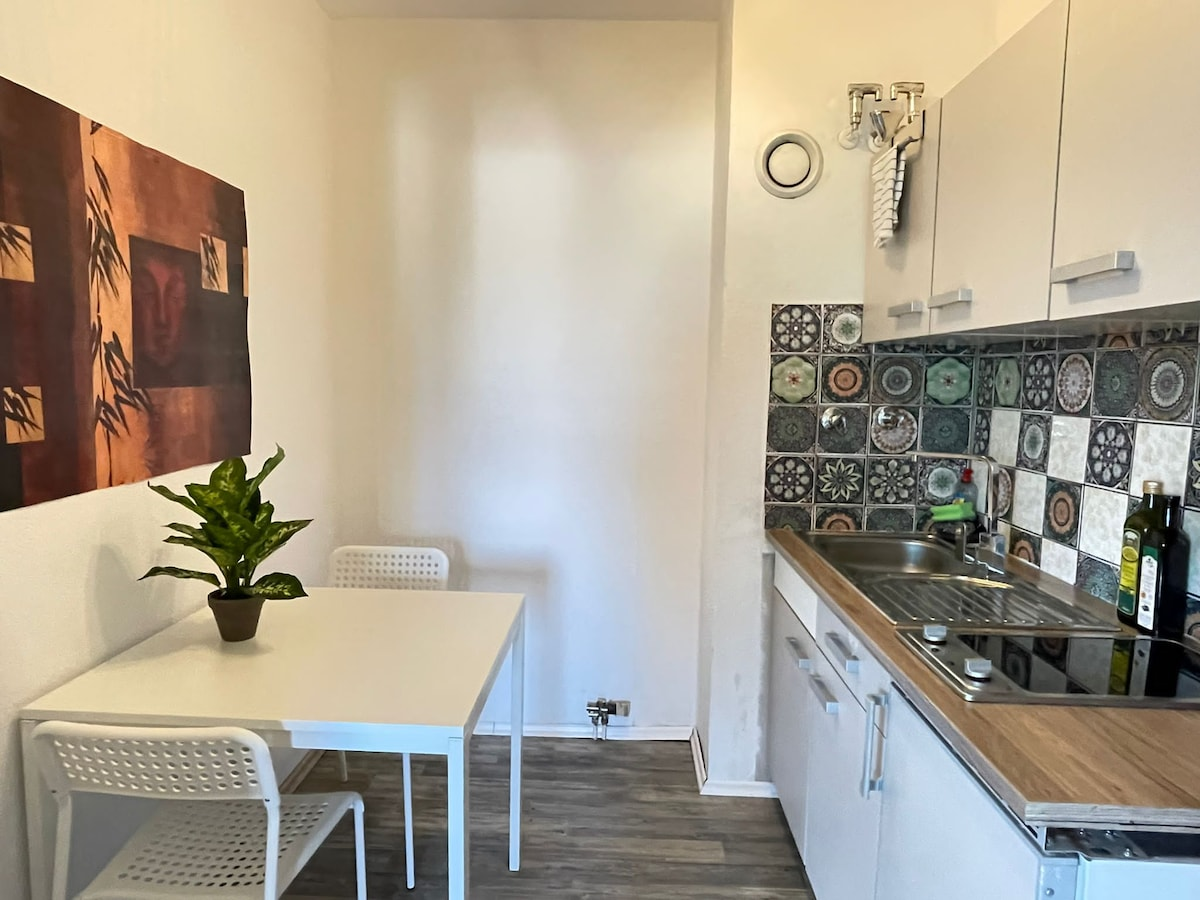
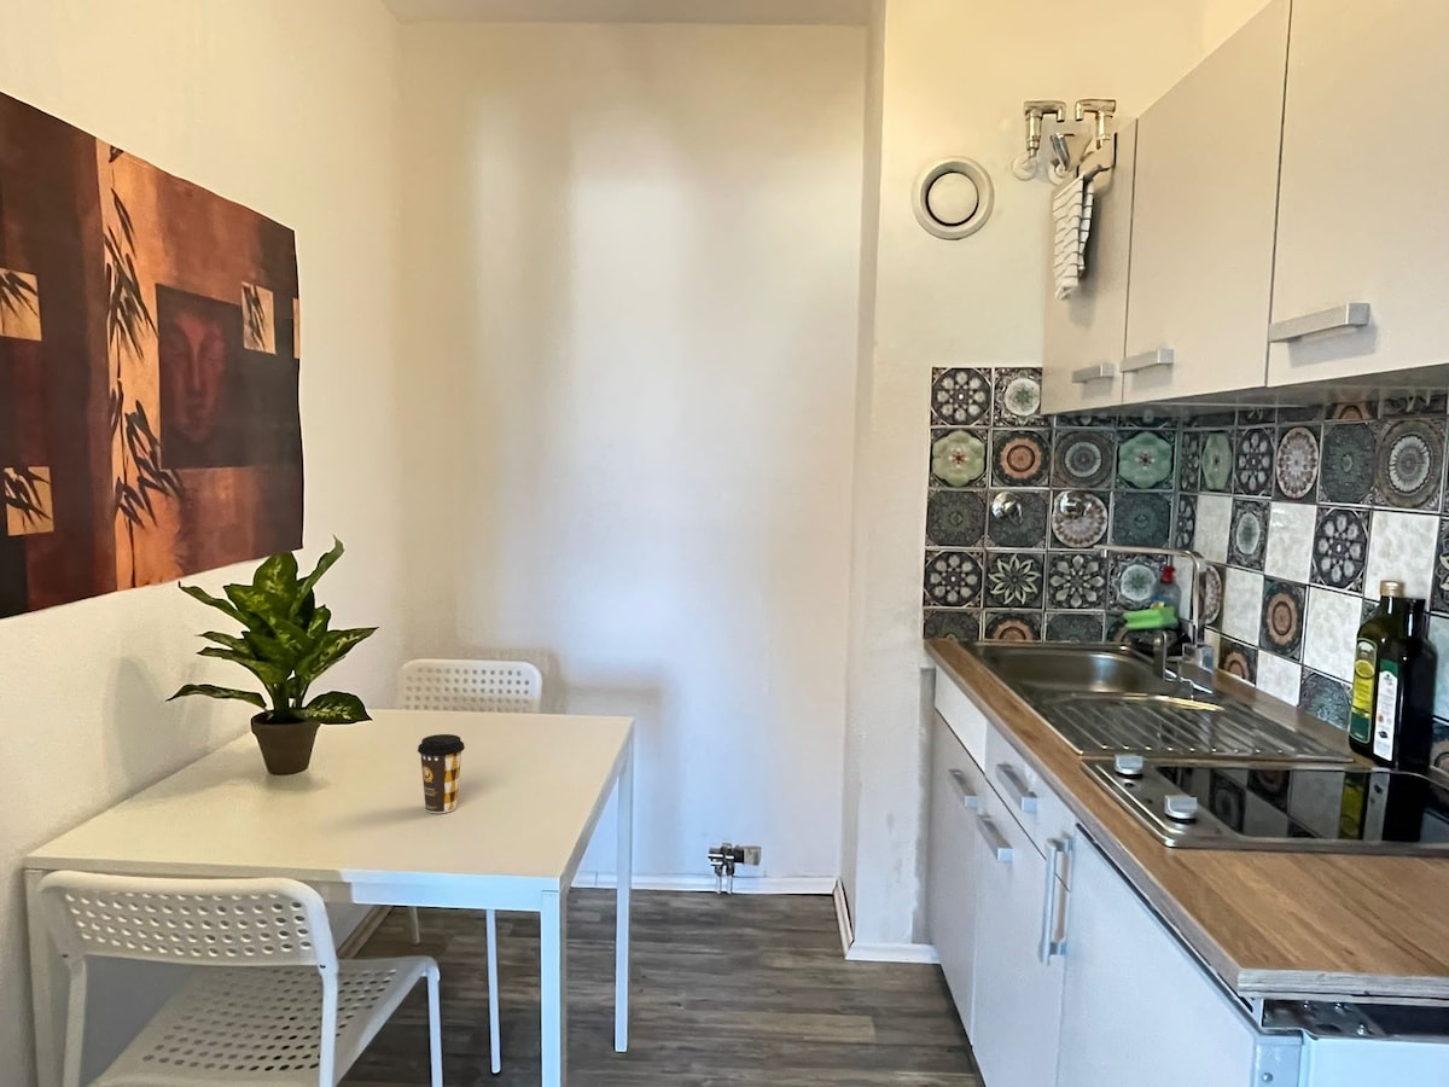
+ coffee cup [417,733,466,814]
